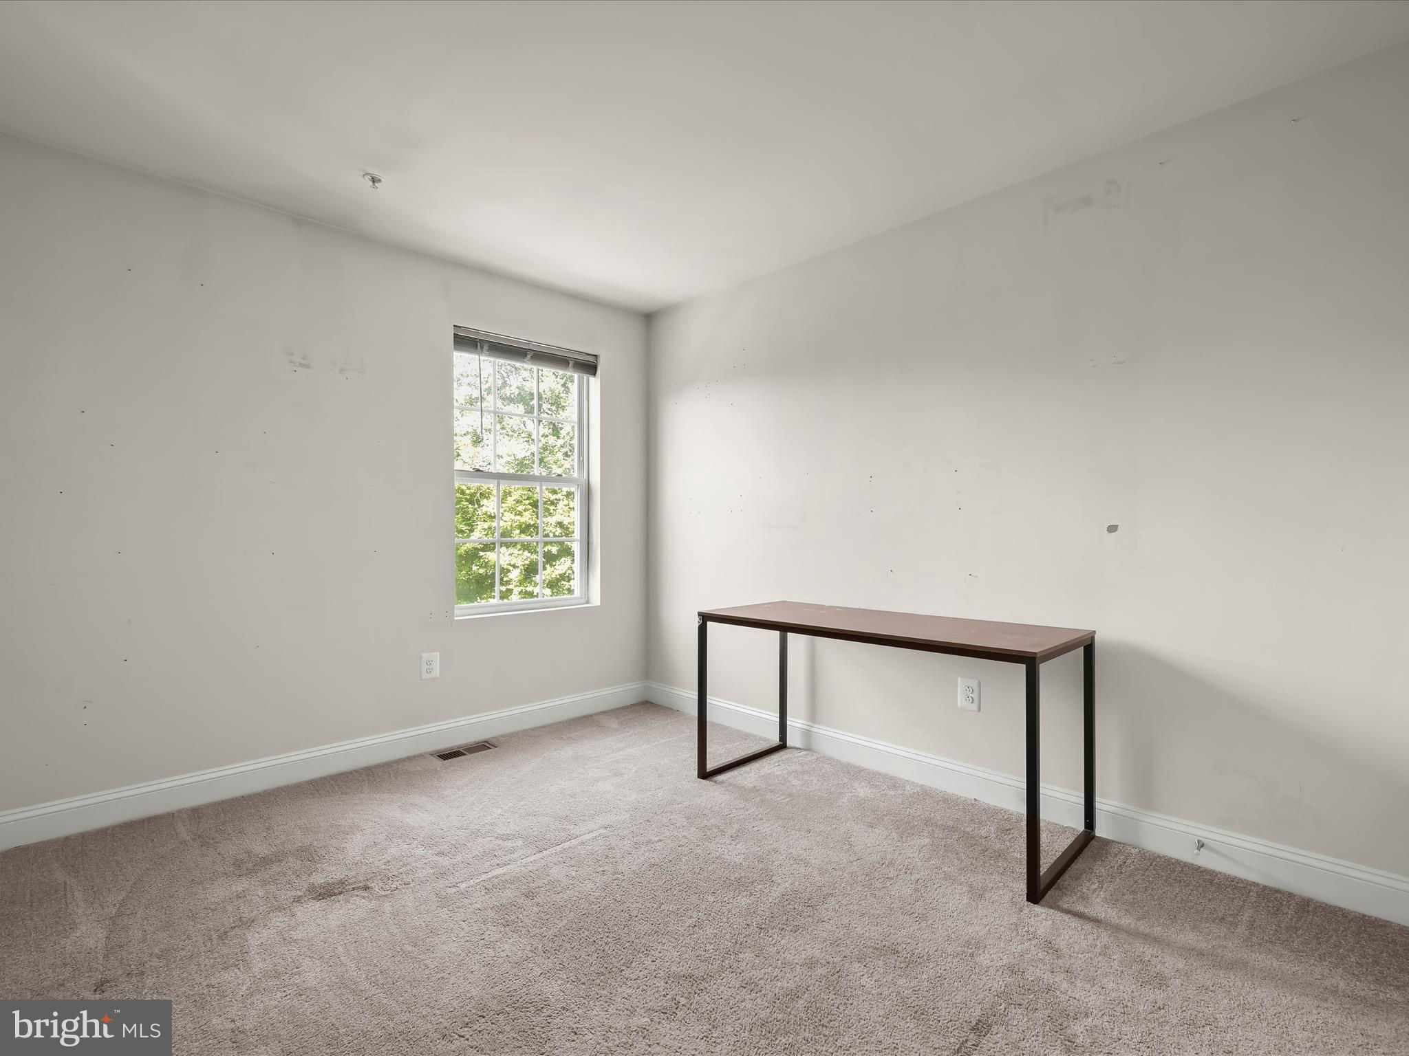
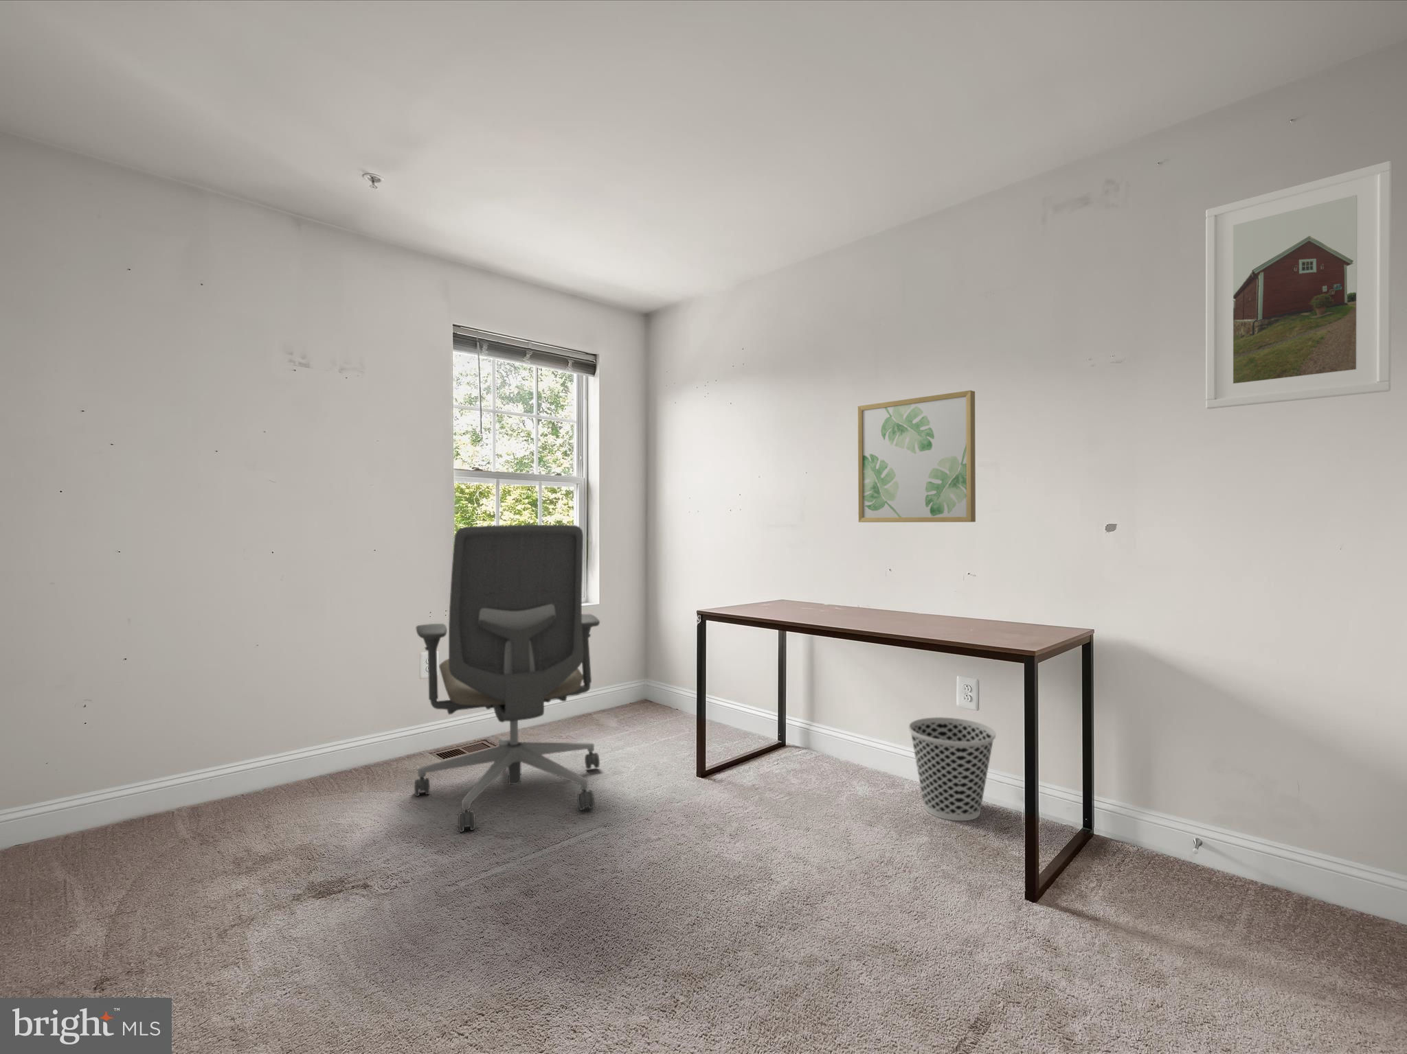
+ office chair [413,525,600,833]
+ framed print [1205,161,1391,410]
+ wastebasket [907,716,996,822]
+ wall art [857,390,976,523]
